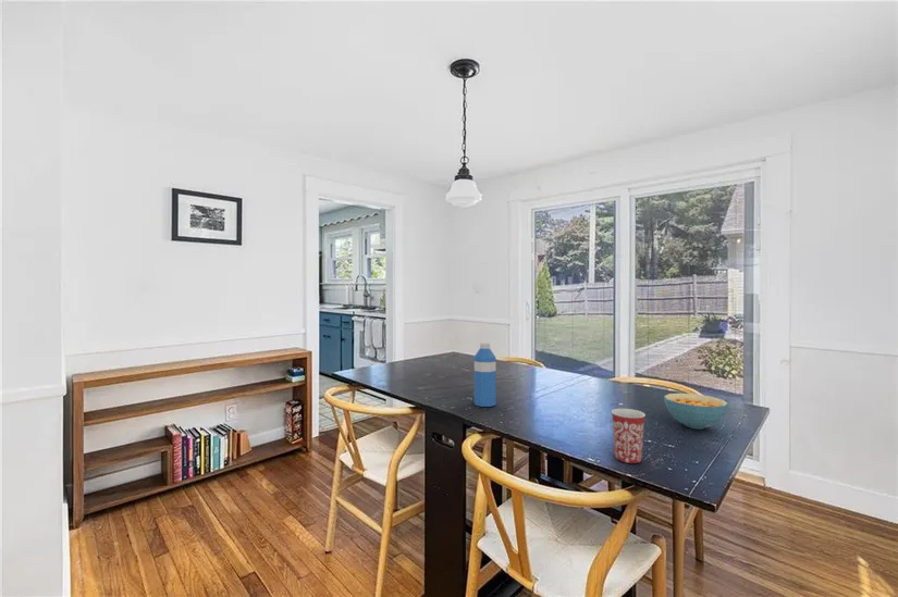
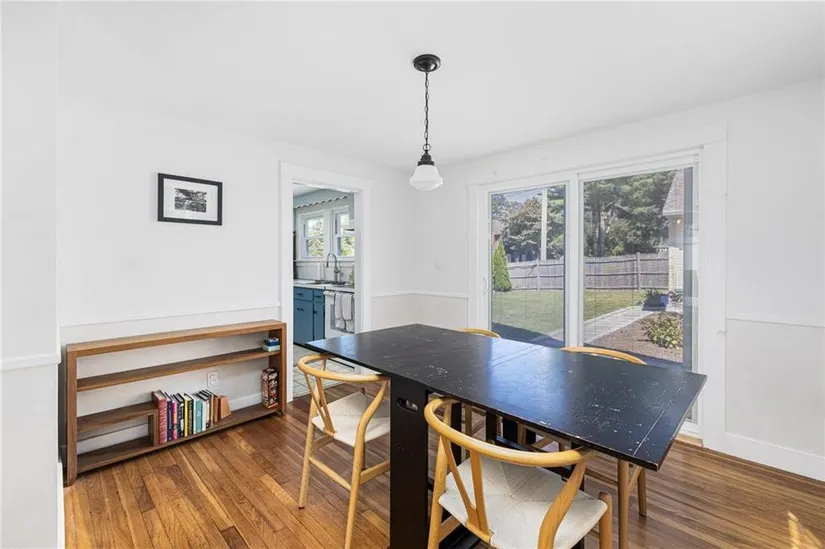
- mug [611,408,647,464]
- water bottle [473,341,497,408]
- cereal bowl [663,393,729,430]
